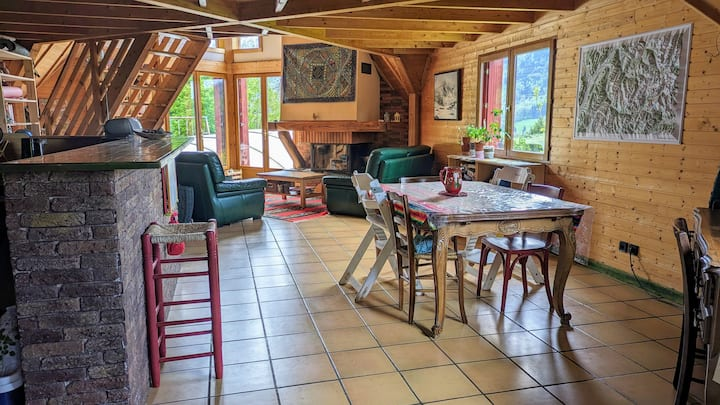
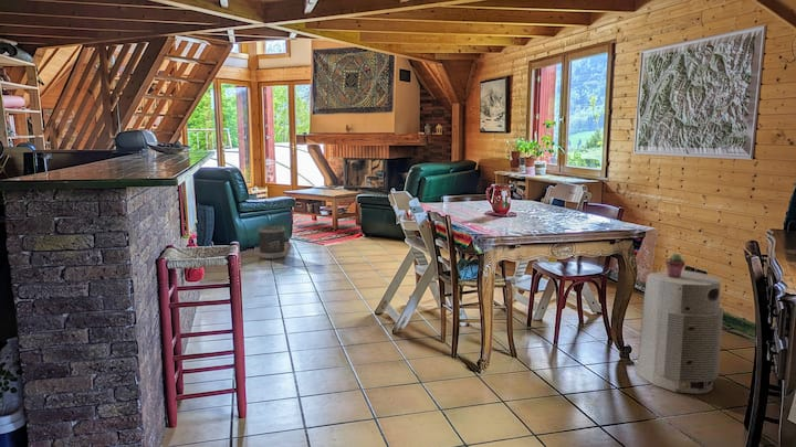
+ potted succulent [664,253,687,278]
+ air purifier [635,269,724,395]
+ wastebasket [258,225,286,260]
